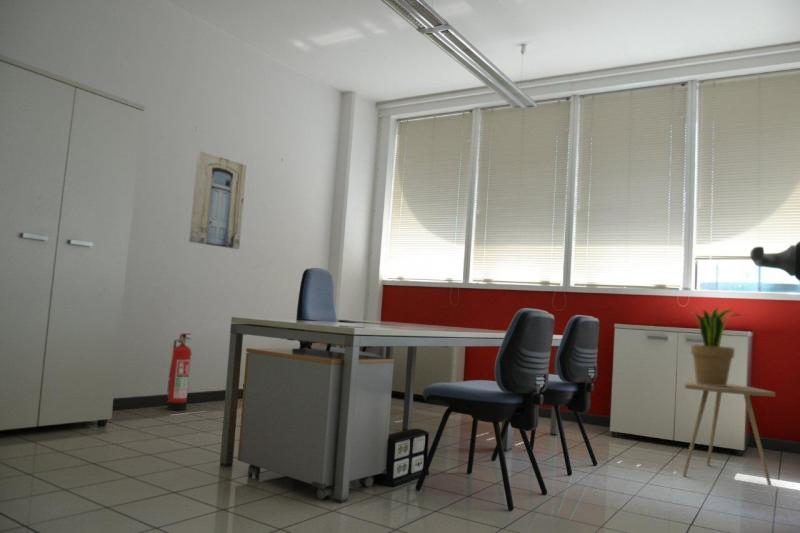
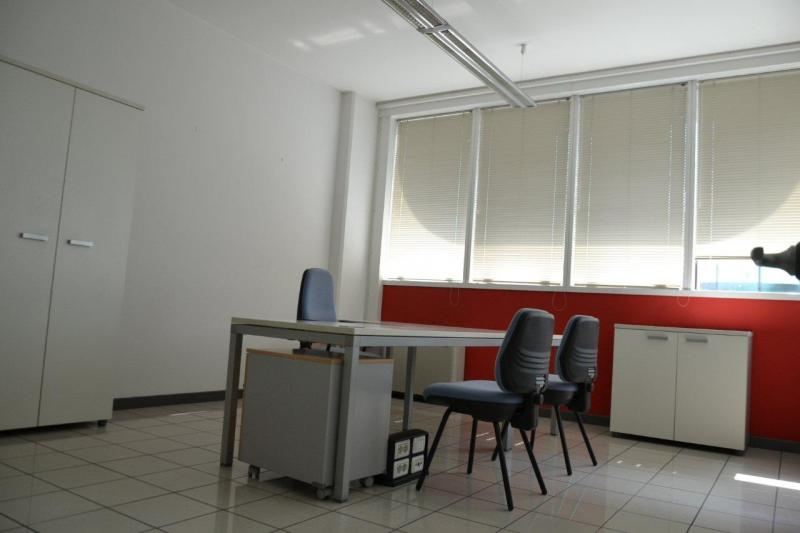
- potted plant [688,305,743,386]
- side table [682,380,776,486]
- fire extinguisher [166,332,193,411]
- wall art [188,150,247,250]
